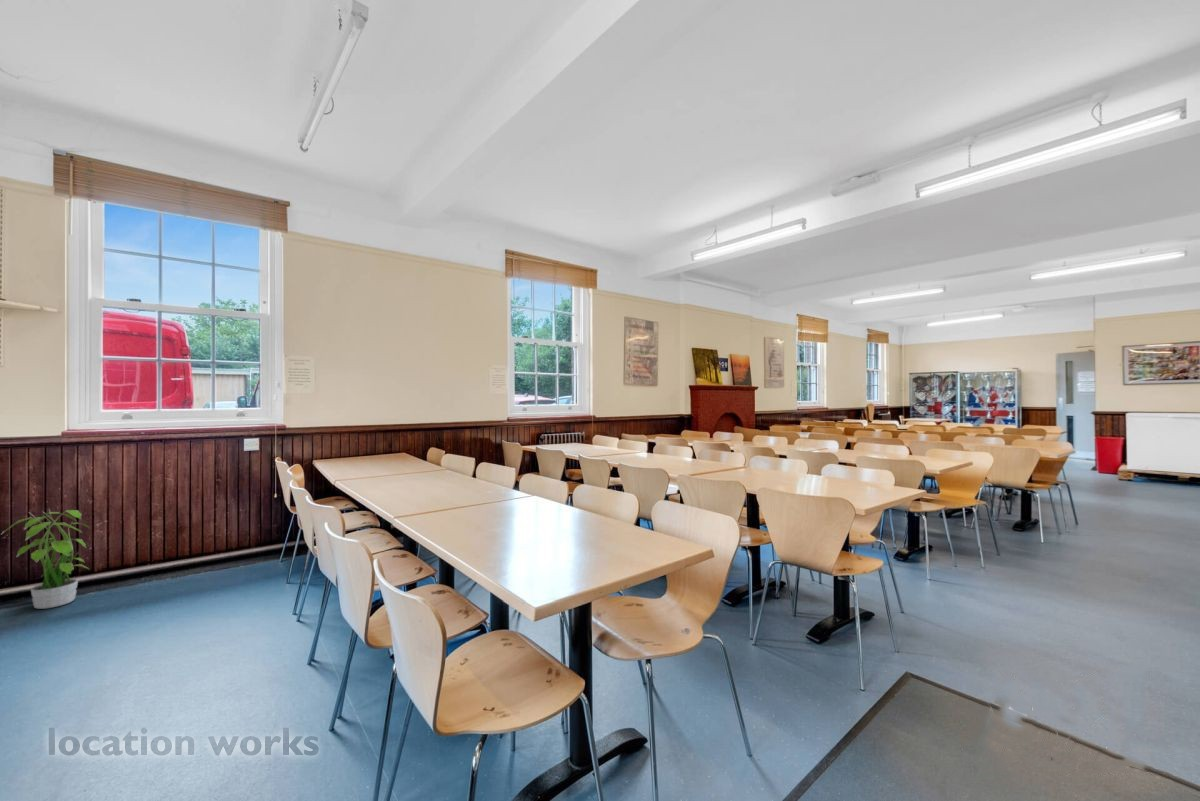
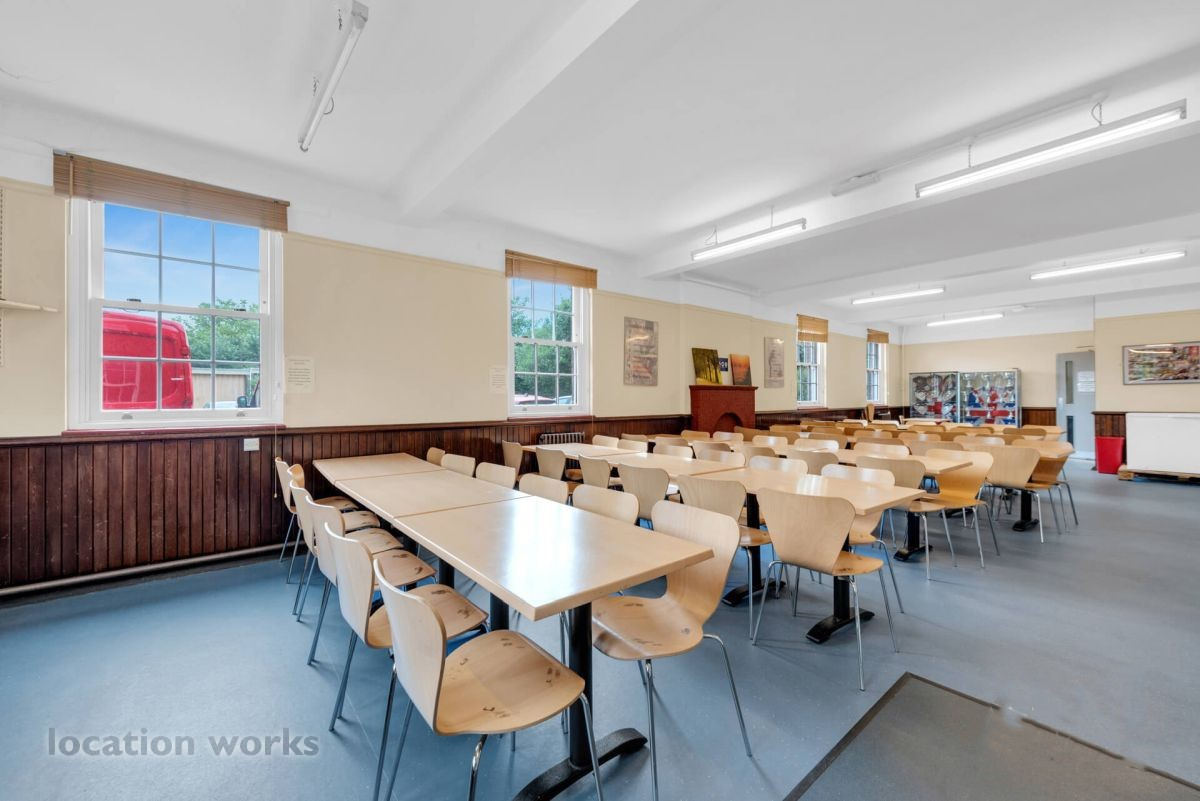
- potted plant [1,508,92,610]
